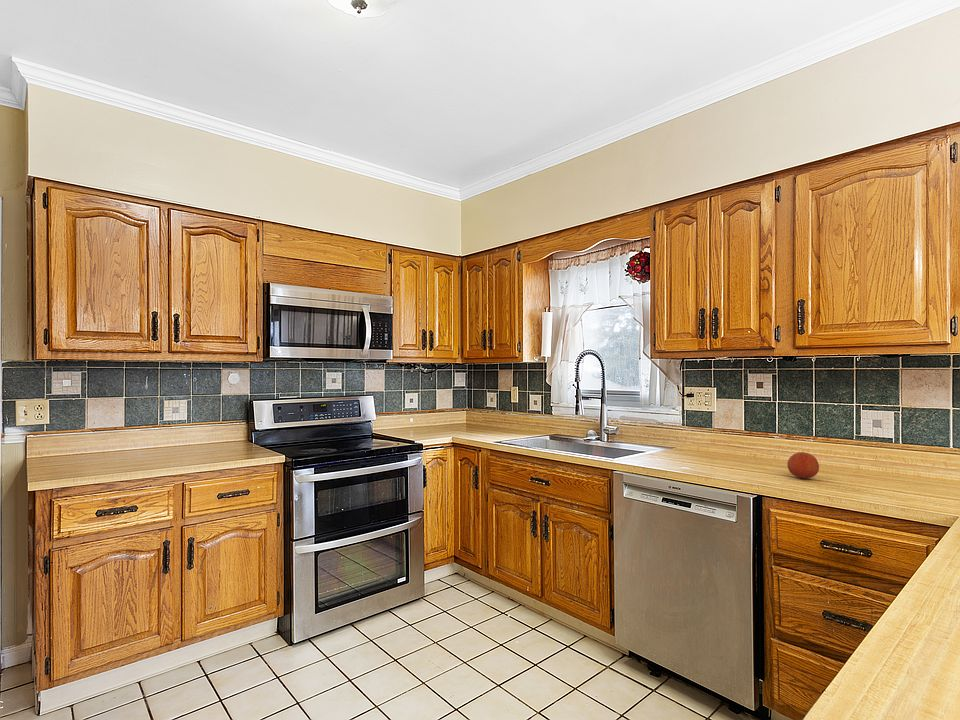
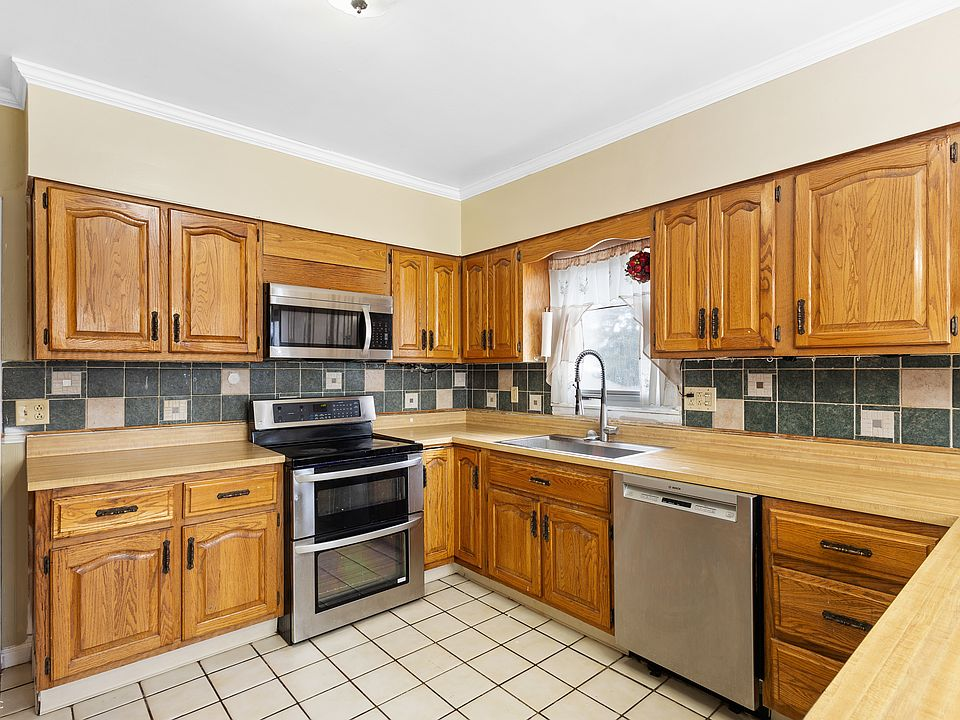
- fruit [786,451,820,479]
